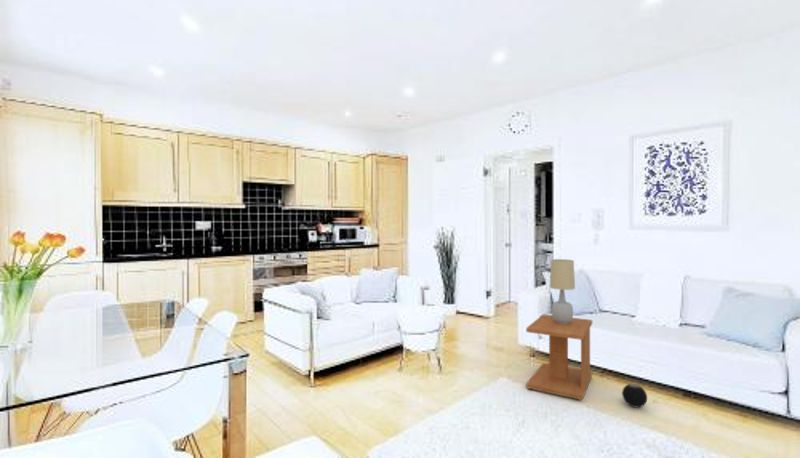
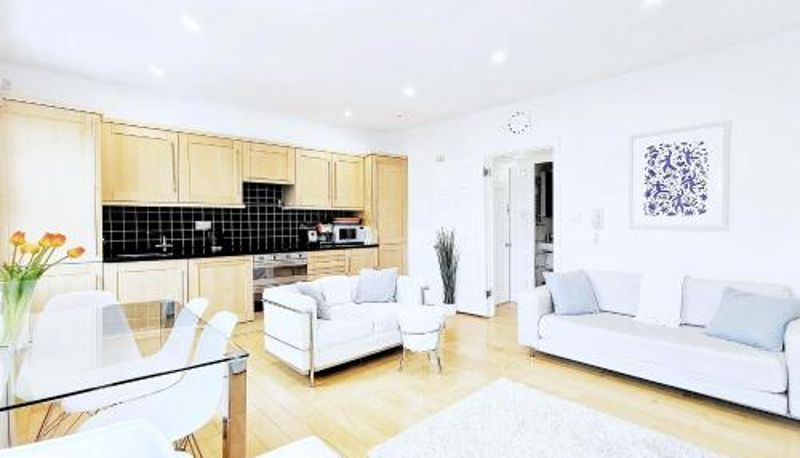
- side table [525,314,593,400]
- table lamp [549,258,576,324]
- ball [621,383,648,408]
